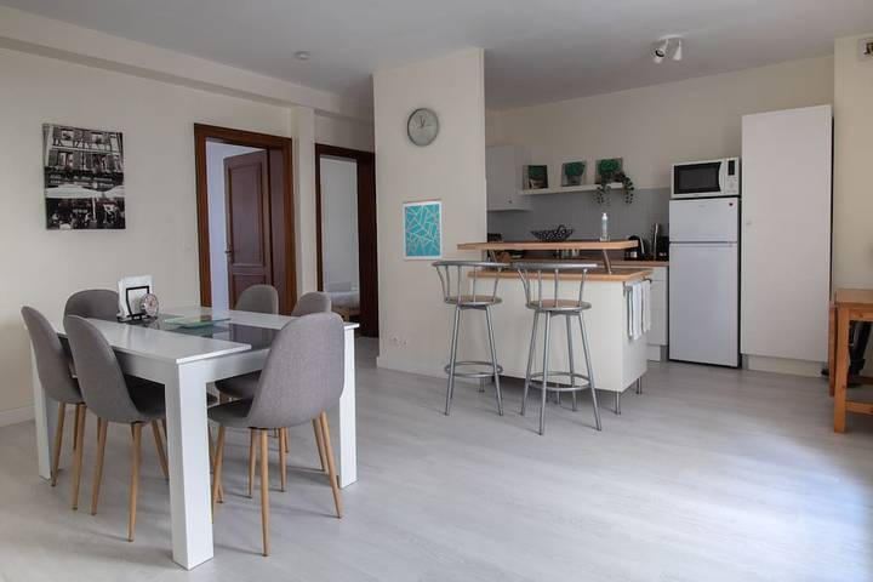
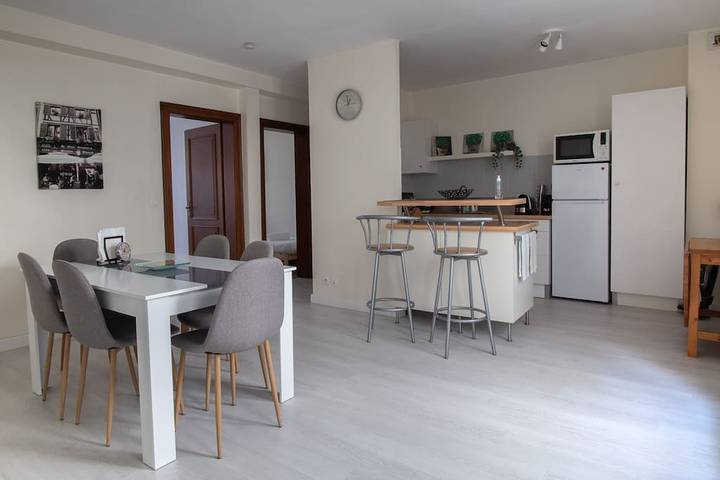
- wall art [401,198,444,262]
